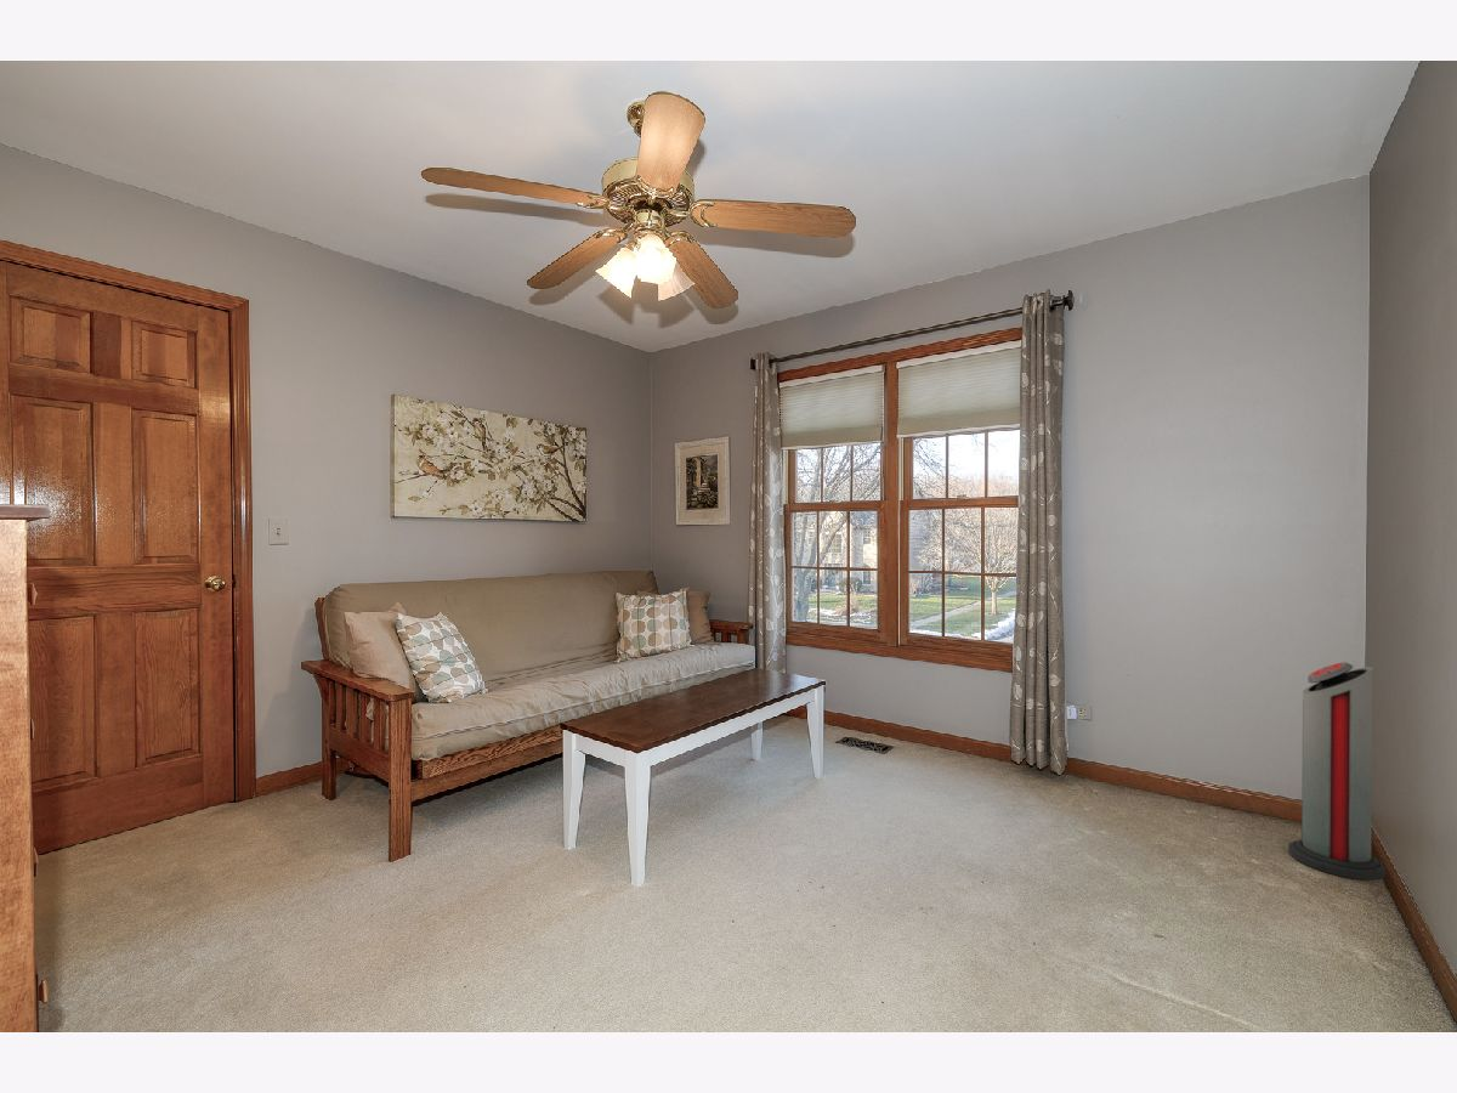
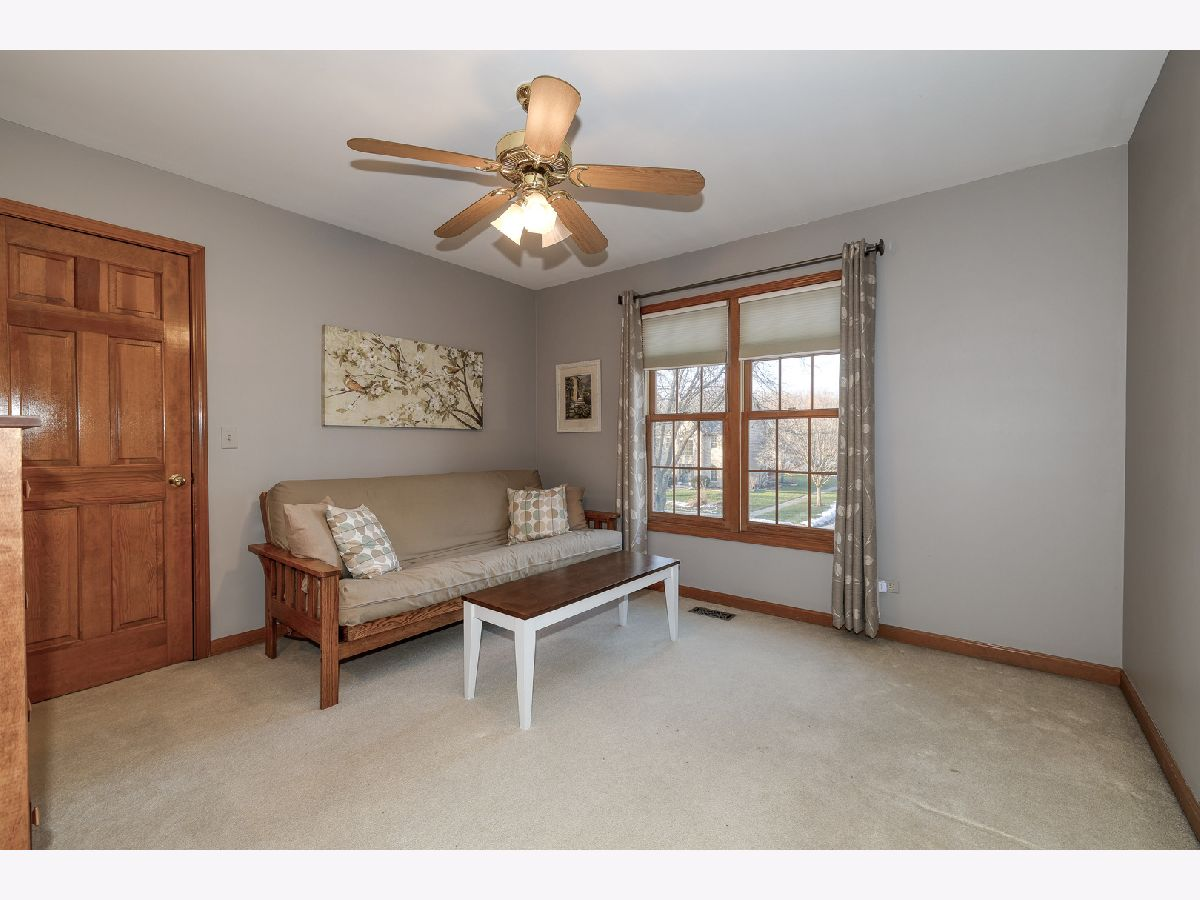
- air purifier [1287,661,1387,882]
